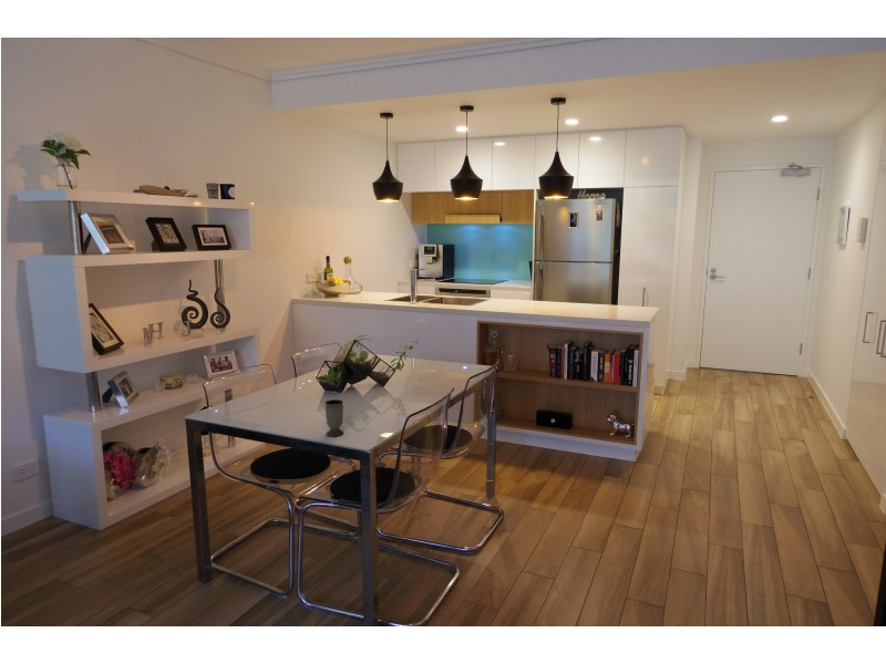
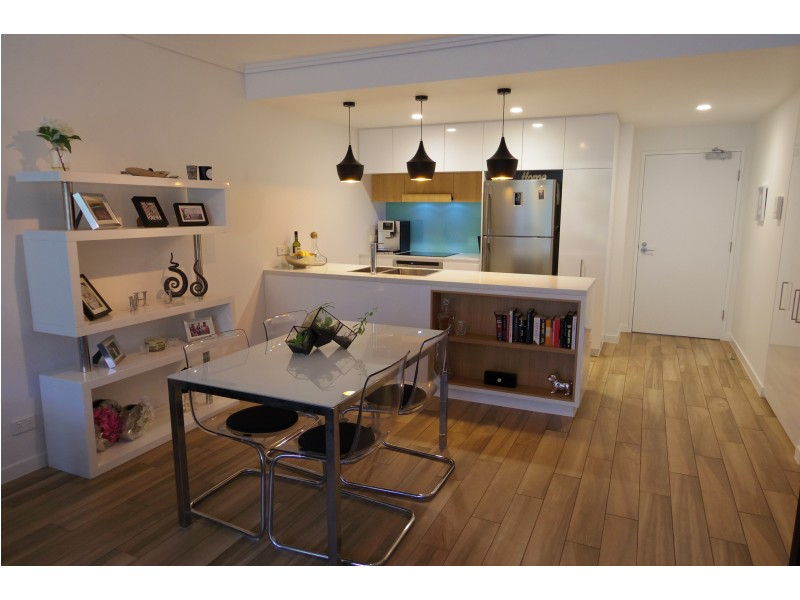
- cup [324,398,344,437]
